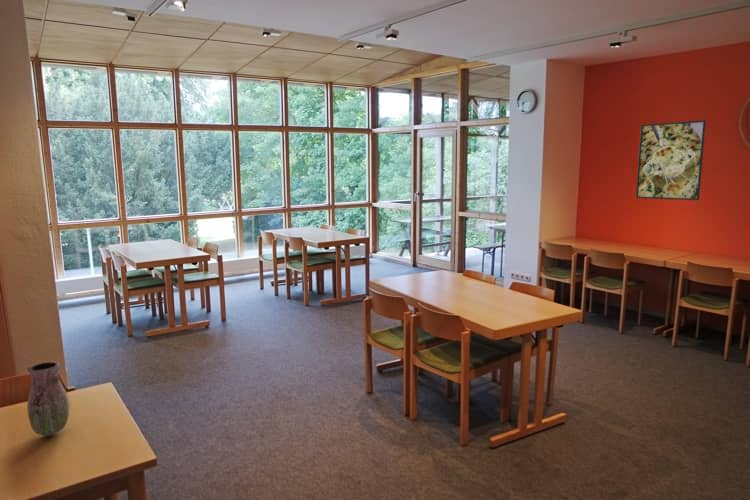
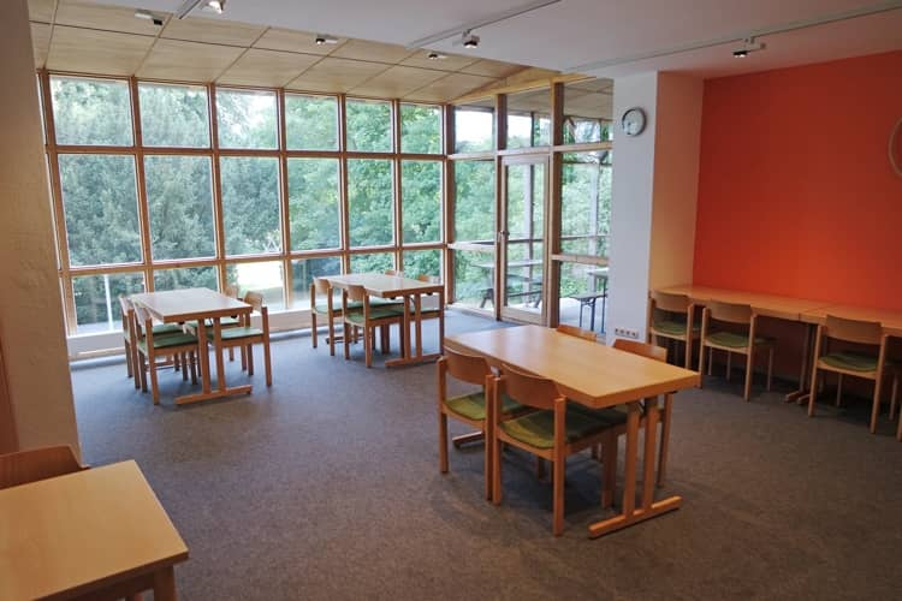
- vase [26,361,71,437]
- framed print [635,119,707,201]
